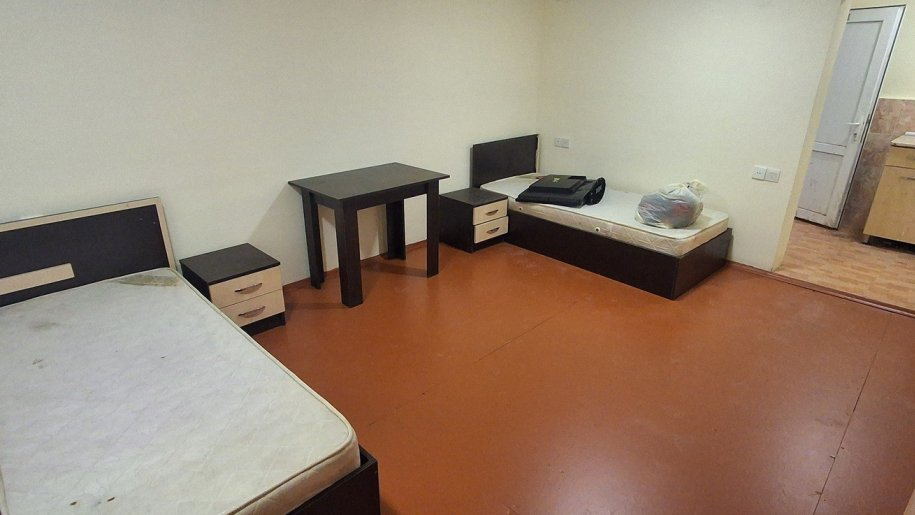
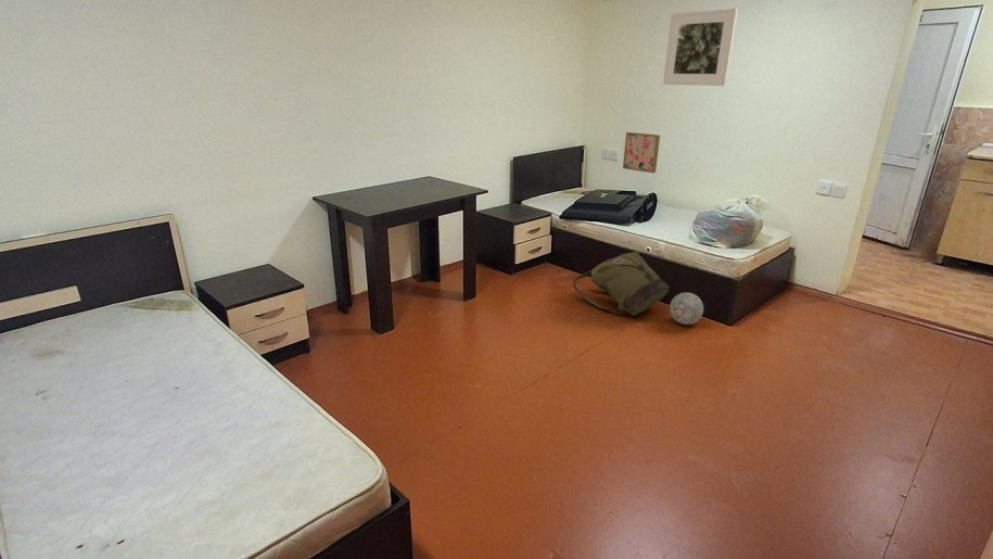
+ wall art [622,131,661,174]
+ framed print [662,8,739,87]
+ decorative ball [669,292,704,326]
+ backpack [572,251,671,317]
